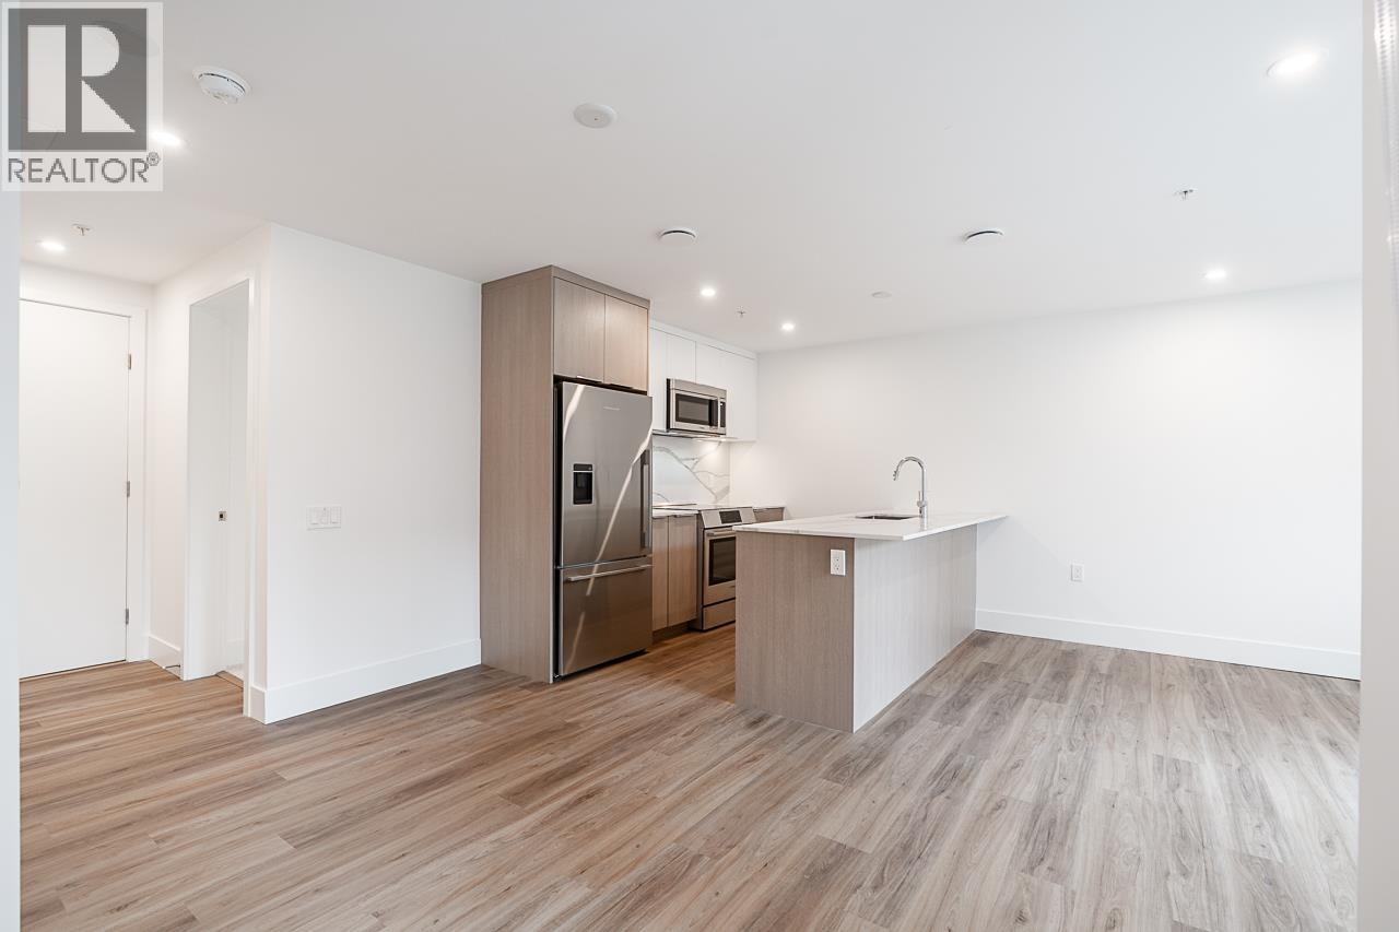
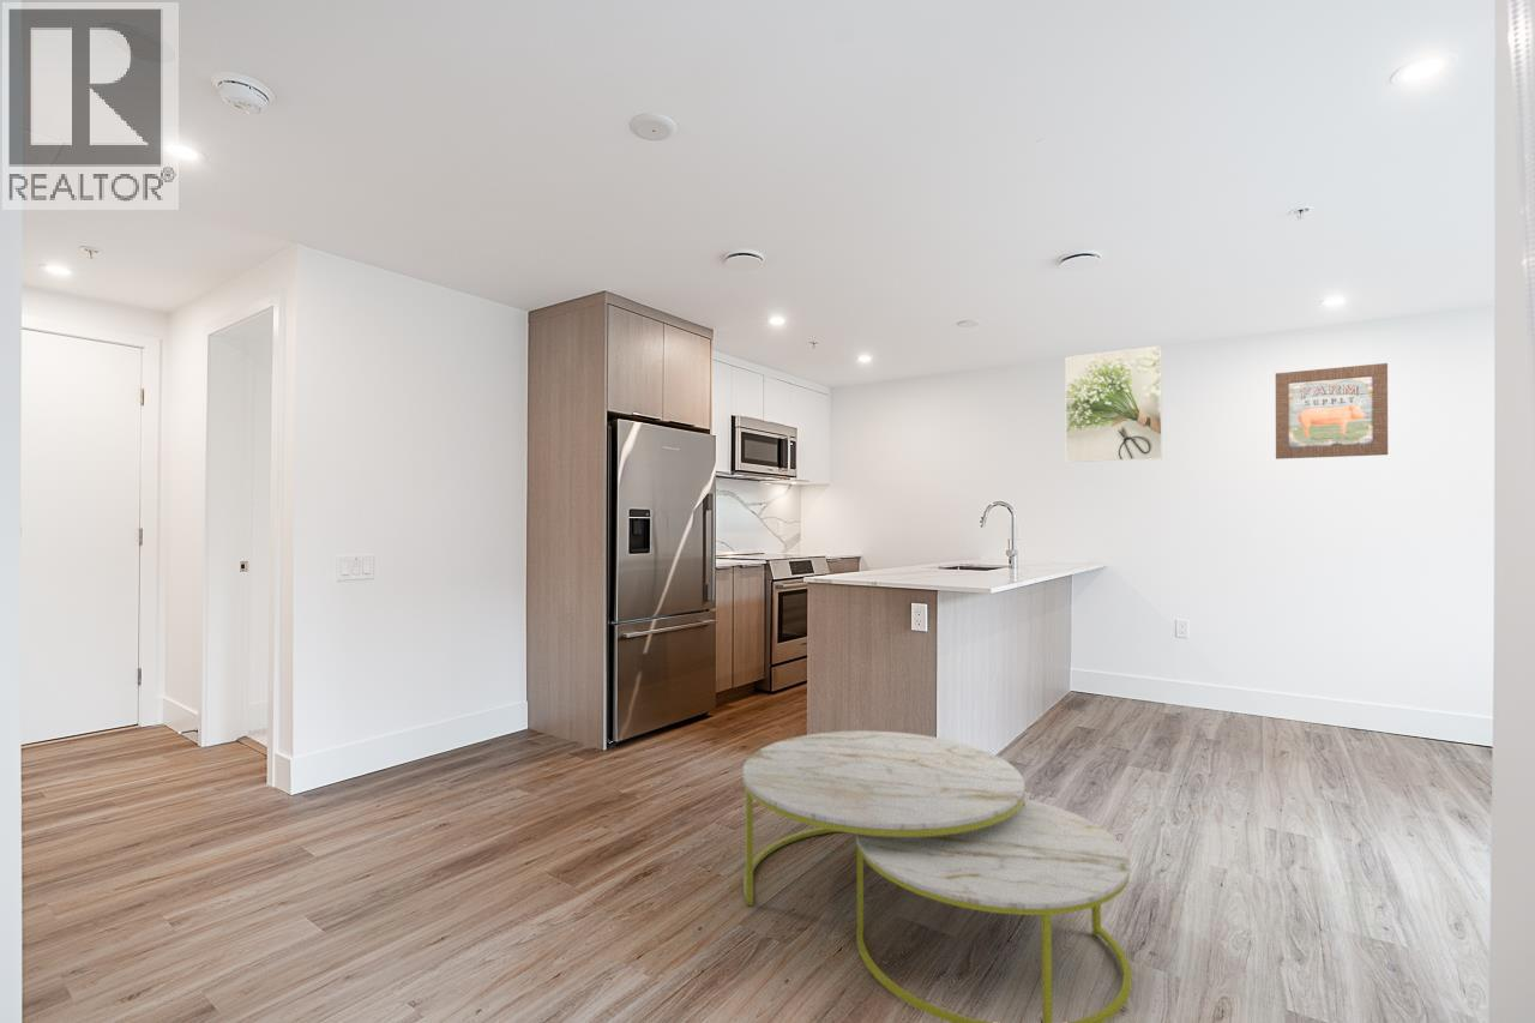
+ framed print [1065,344,1163,464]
+ wall art [1275,362,1389,461]
+ coffee table [742,729,1132,1023]
